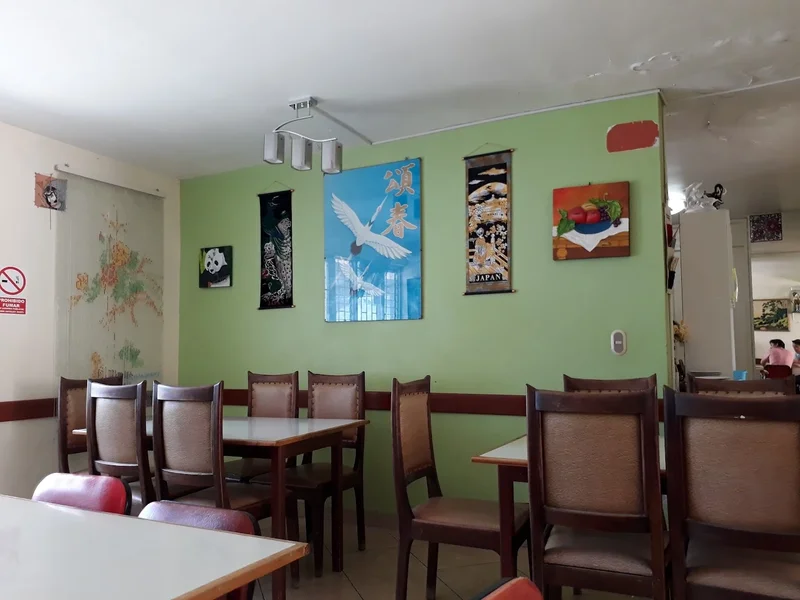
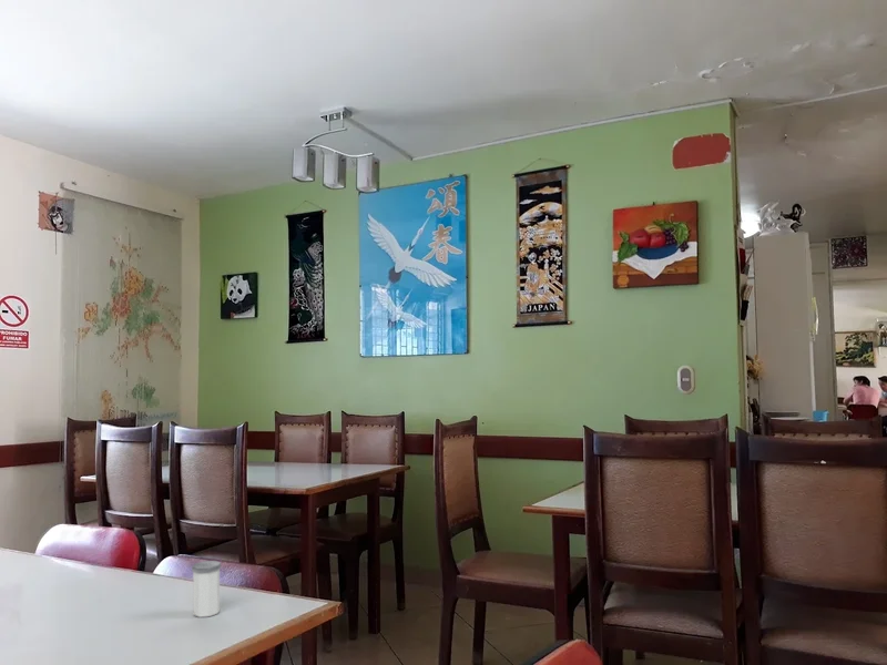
+ salt shaker [191,560,222,618]
